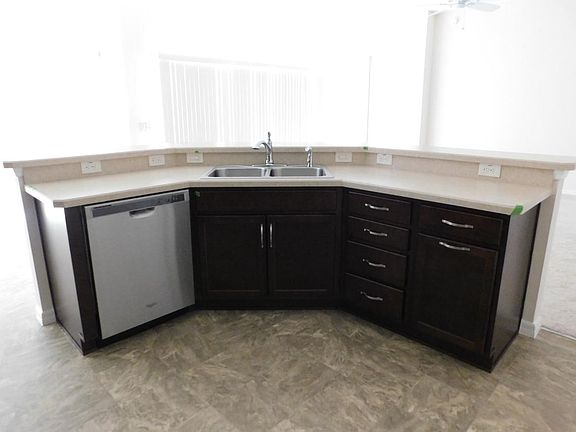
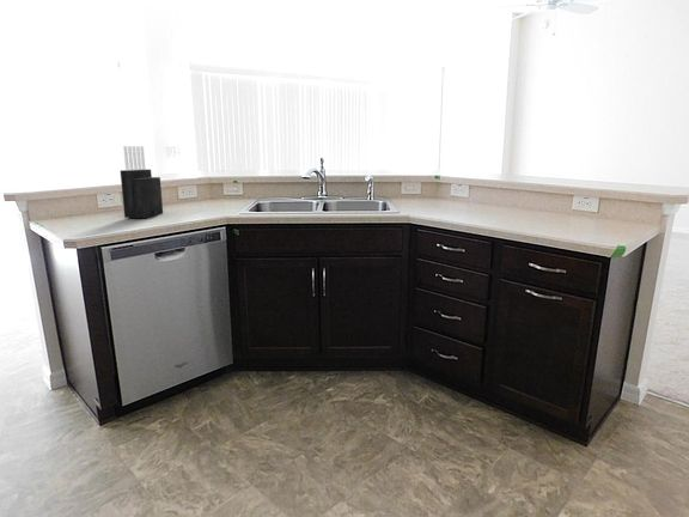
+ knife block [120,145,164,219]
